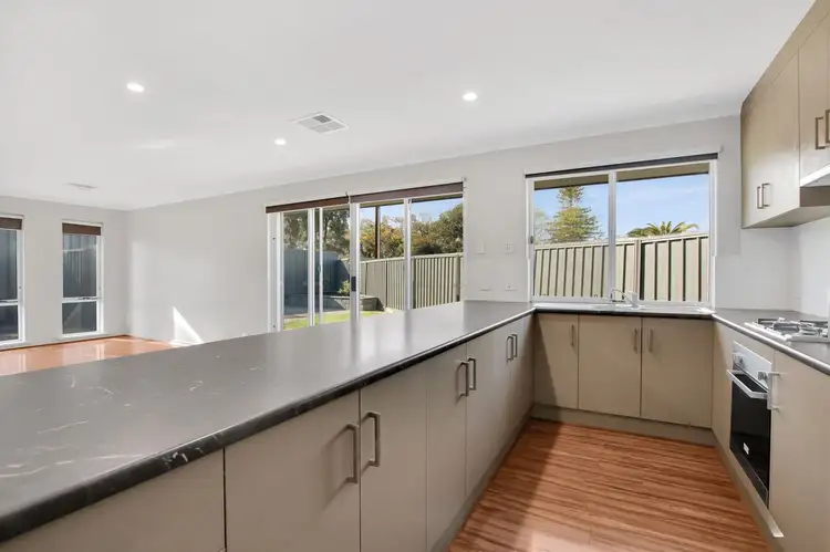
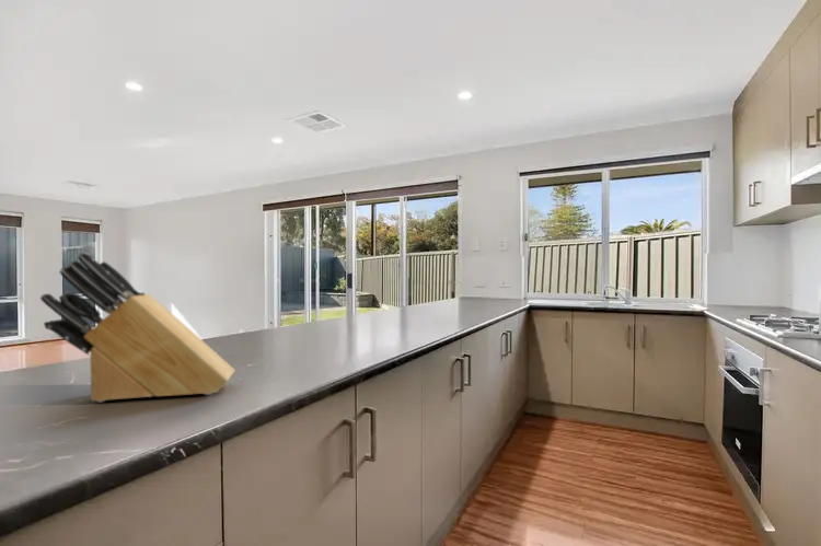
+ knife block [39,252,236,403]
